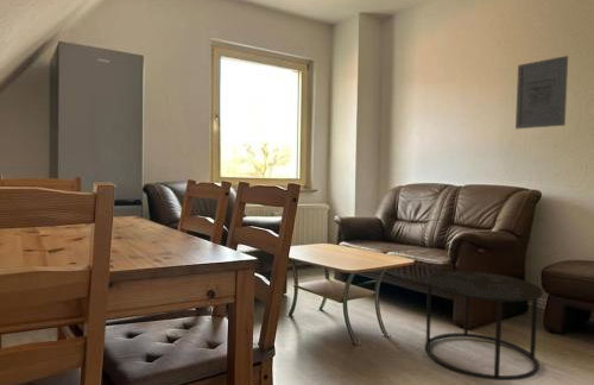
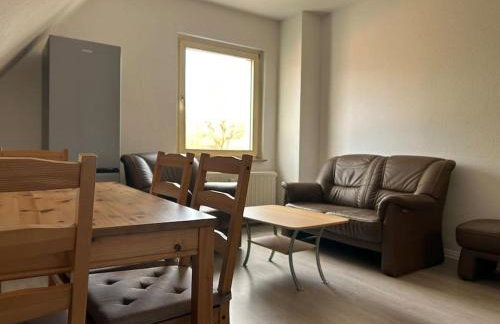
- side table [423,271,544,381]
- wall art [514,55,569,130]
